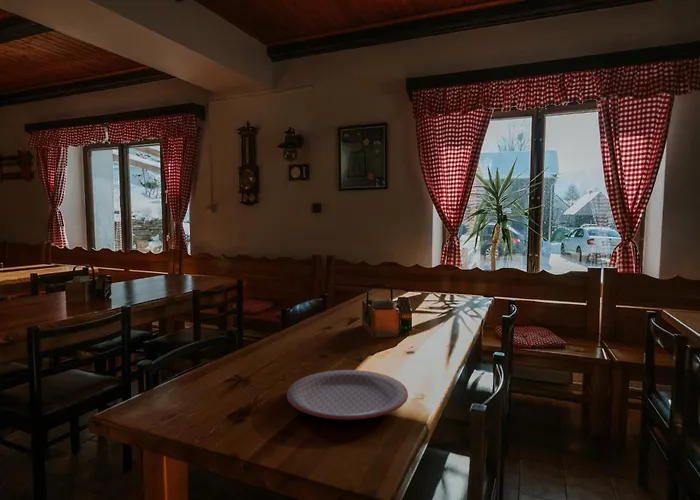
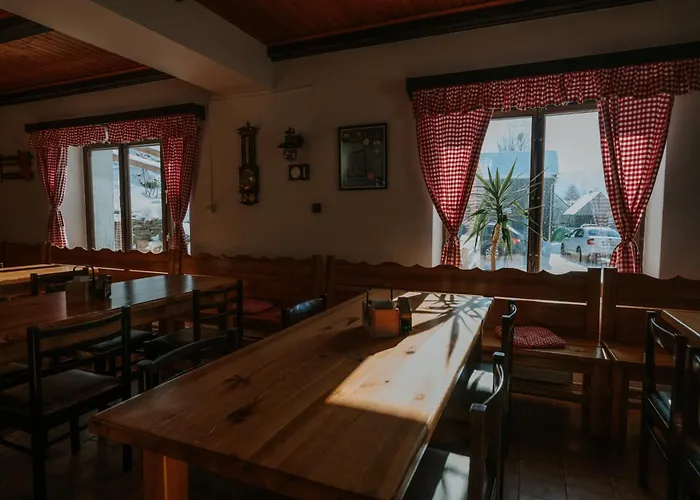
- plate [286,369,409,421]
